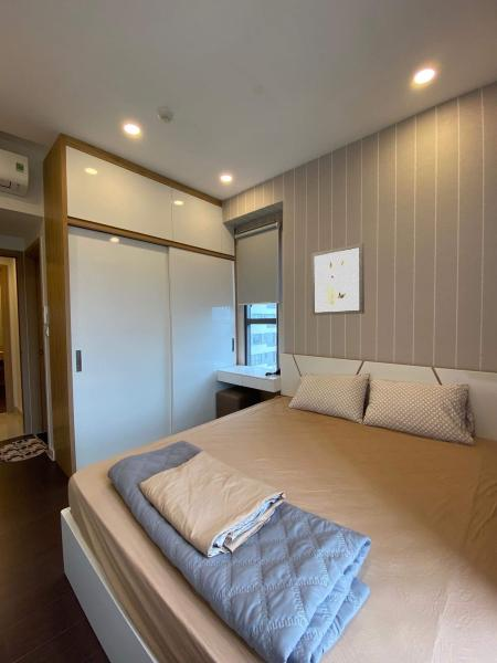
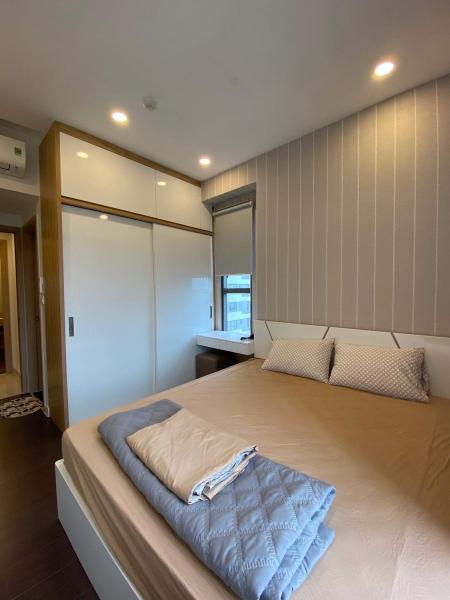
- wall art [310,242,366,316]
